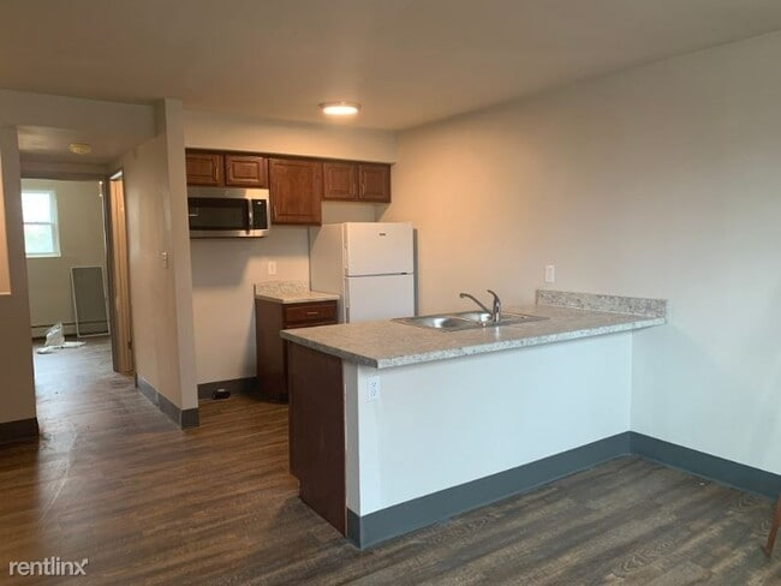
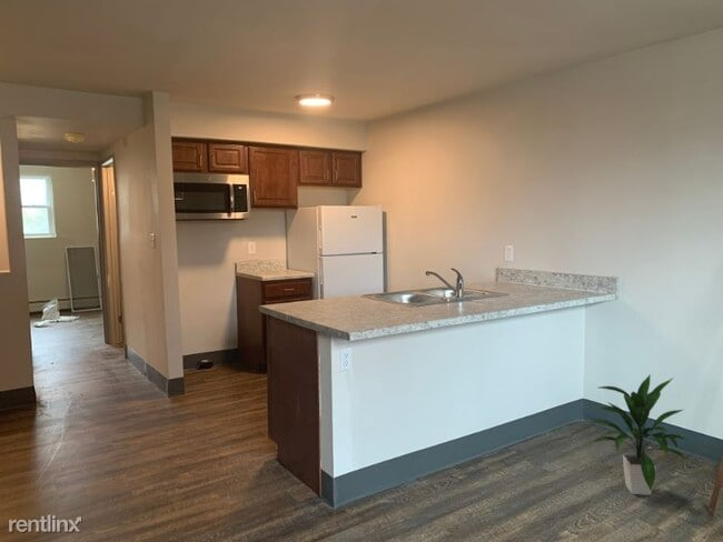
+ indoor plant [586,373,689,496]
